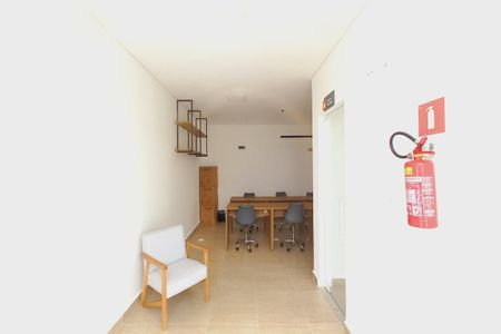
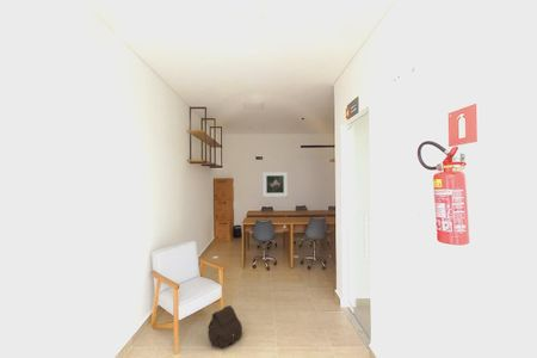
+ satchel [206,304,243,350]
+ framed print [261,171,289,198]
